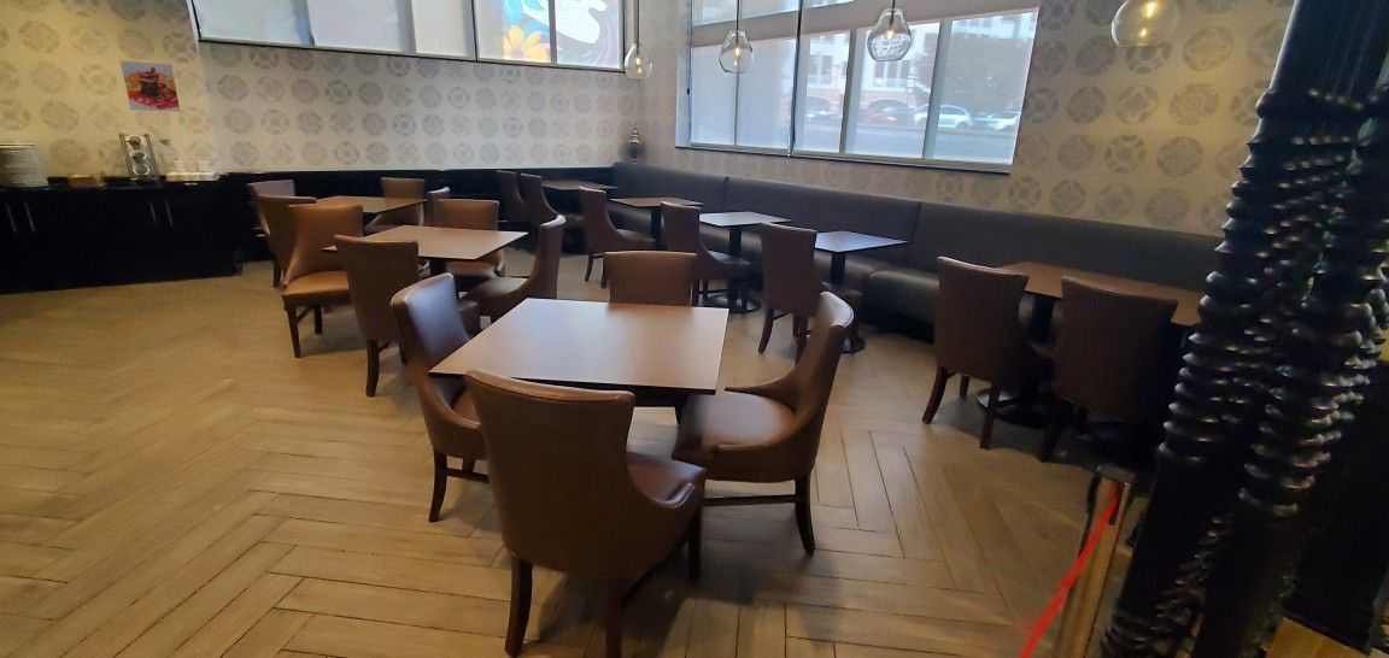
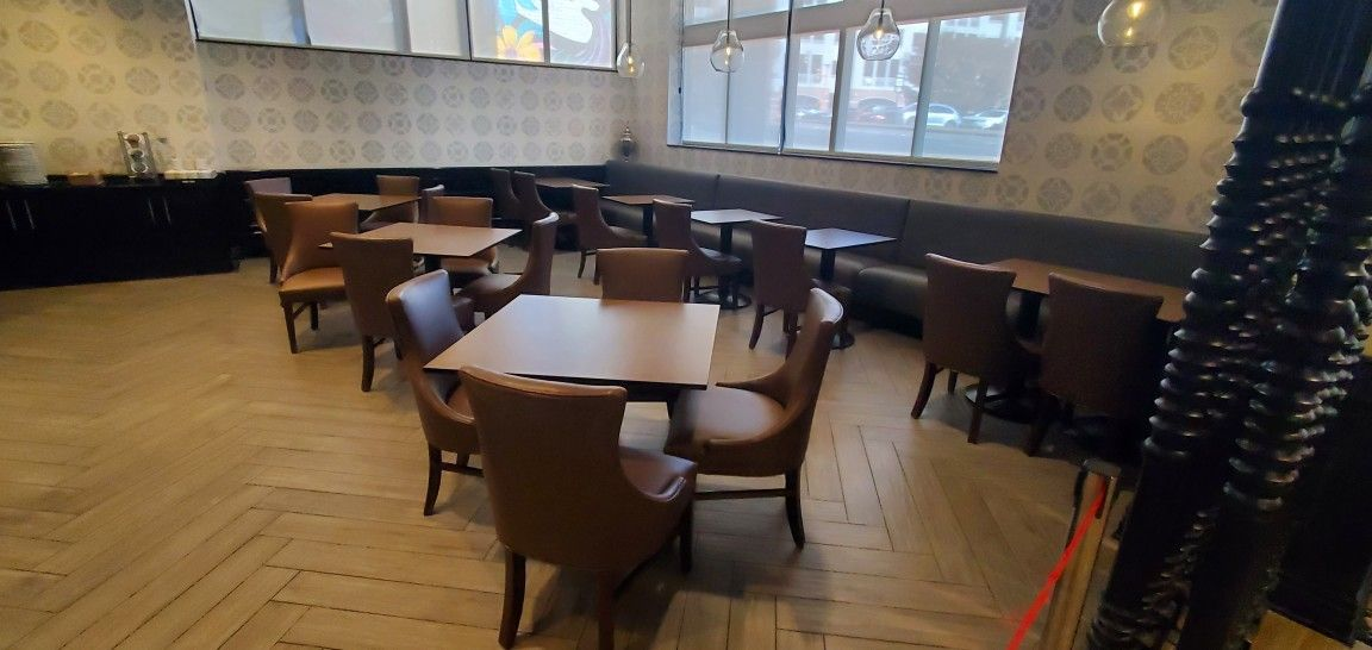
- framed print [119,60,182,113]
